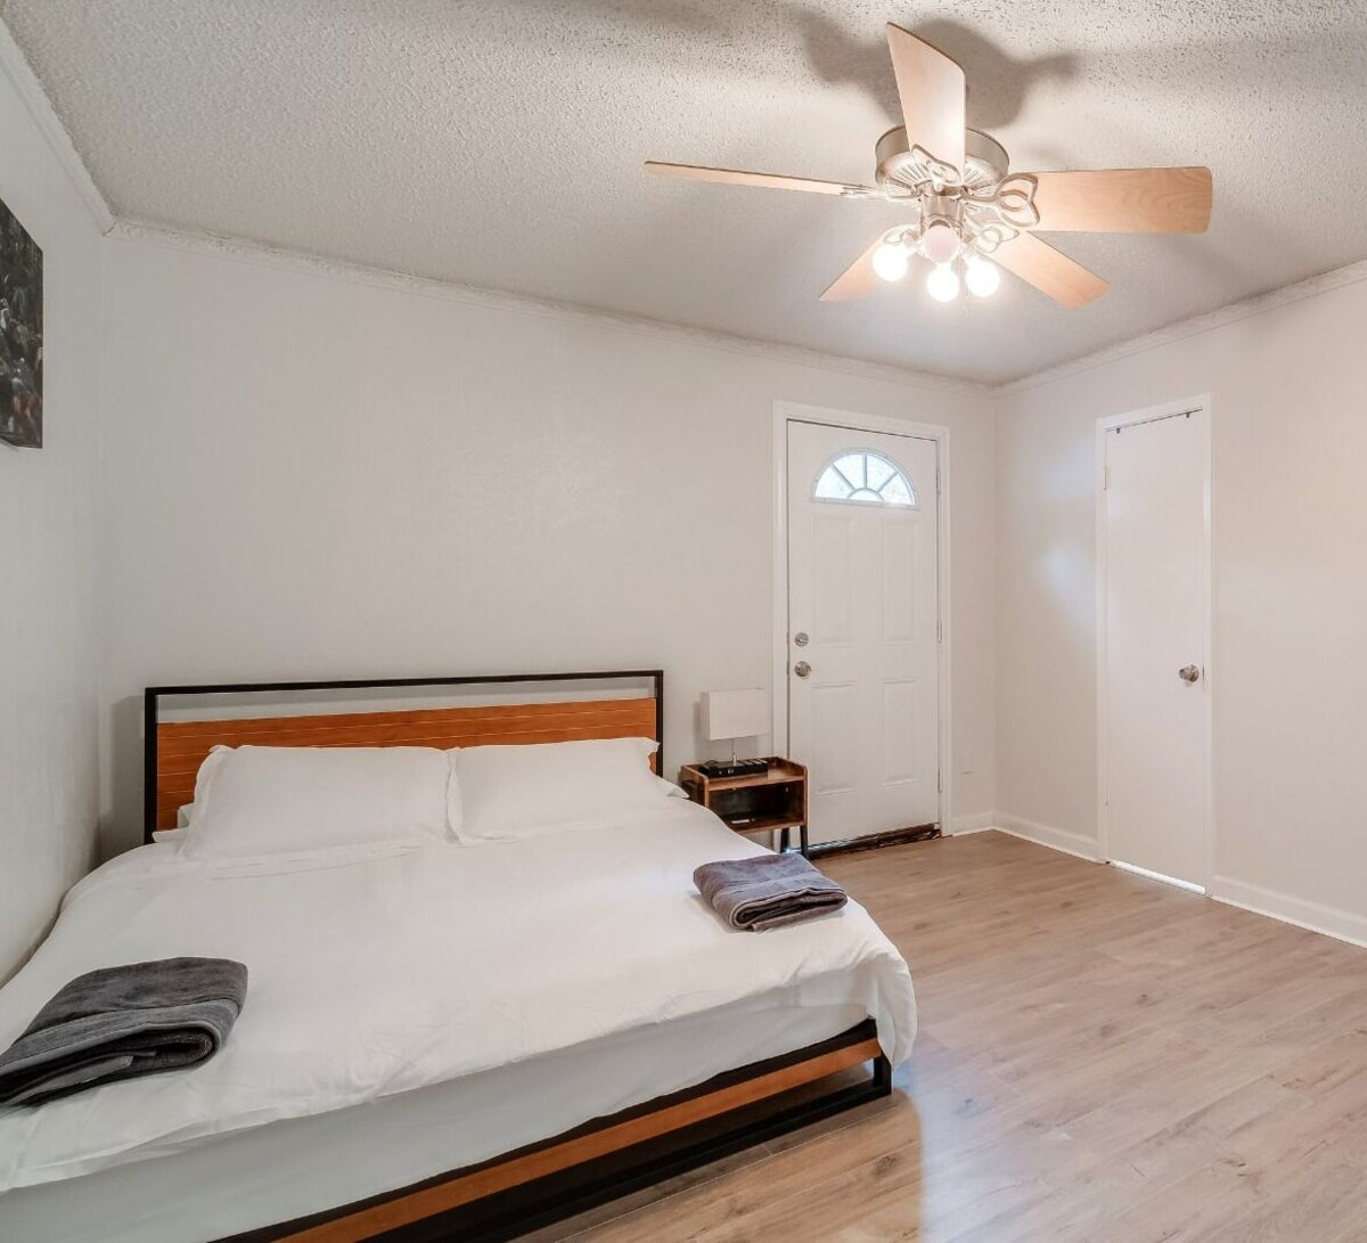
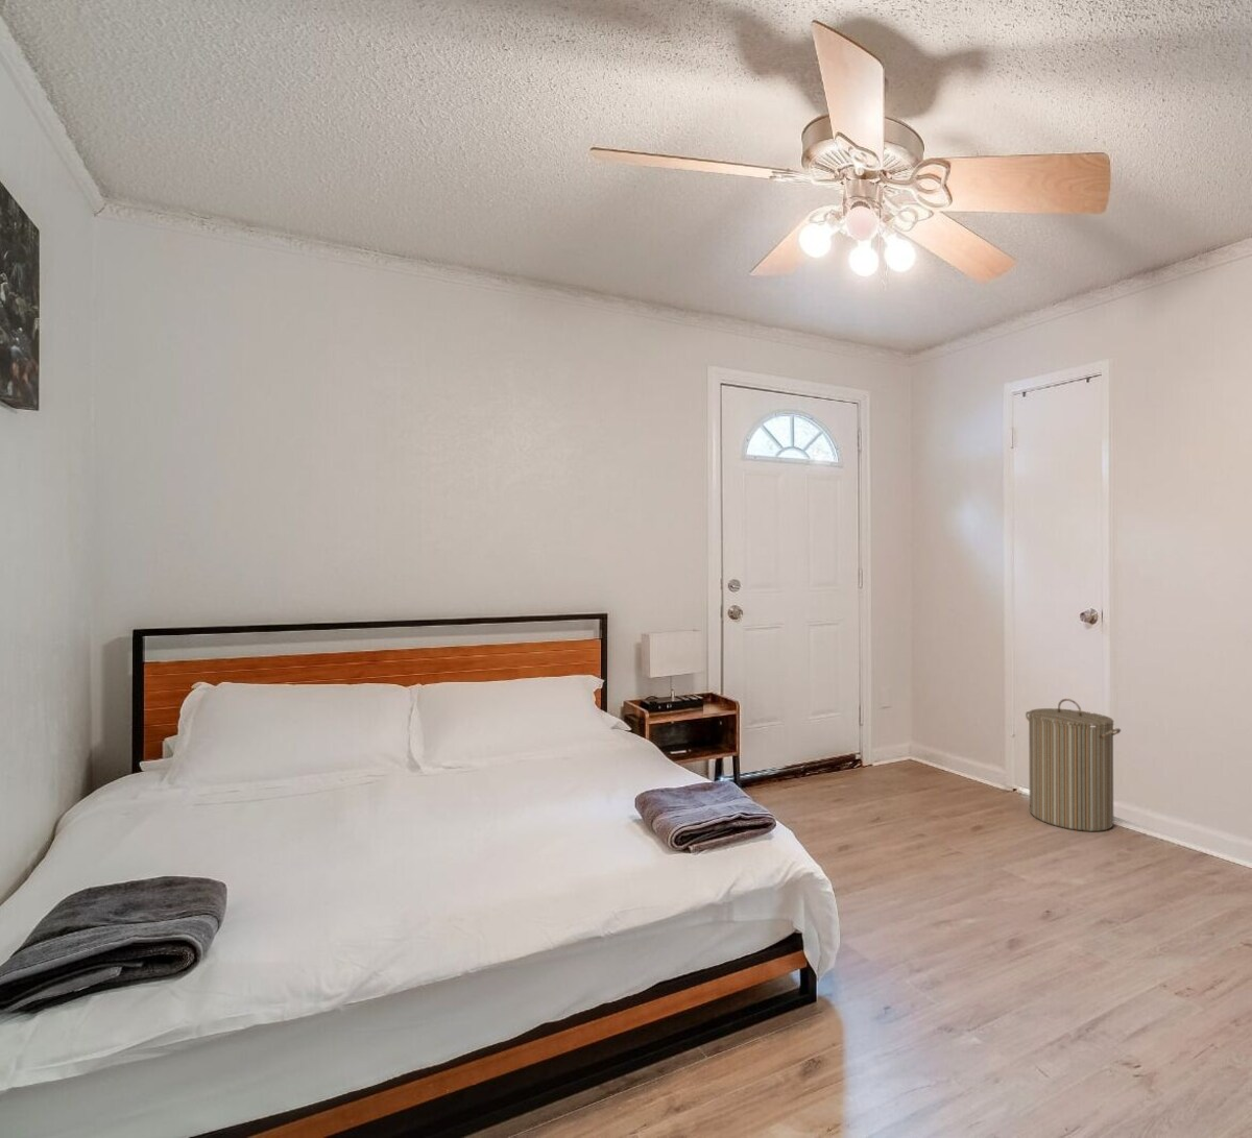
+ laundry hamper [1024,698,1121,833]
